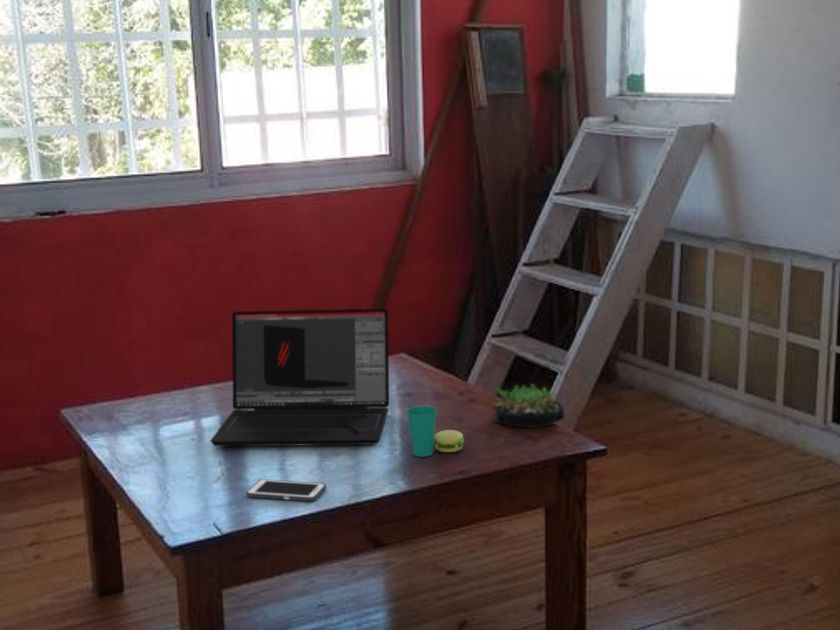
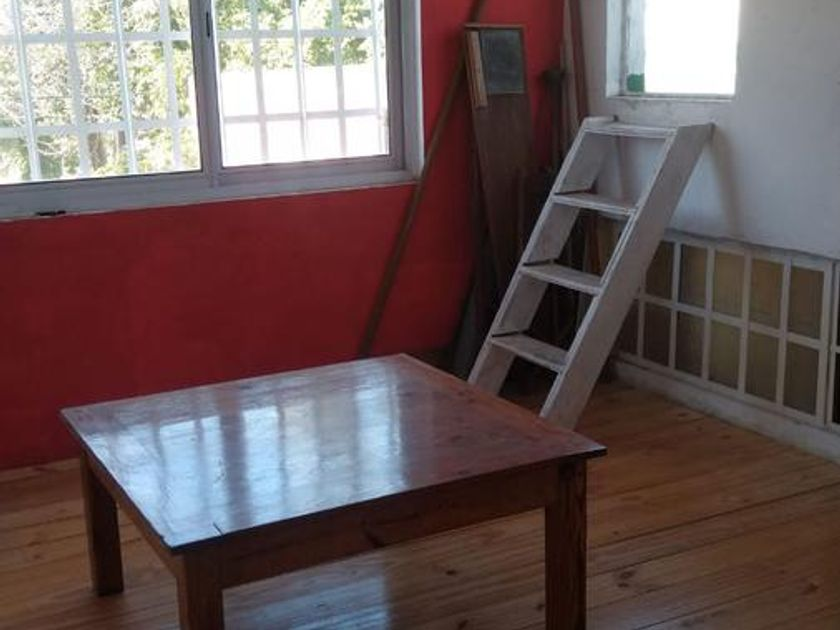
- succulent plant [492,383,566,429]
- laptop [209,308,390,447]
- cell phone [245,478,327,502]
- cup [406,405,465,458]
